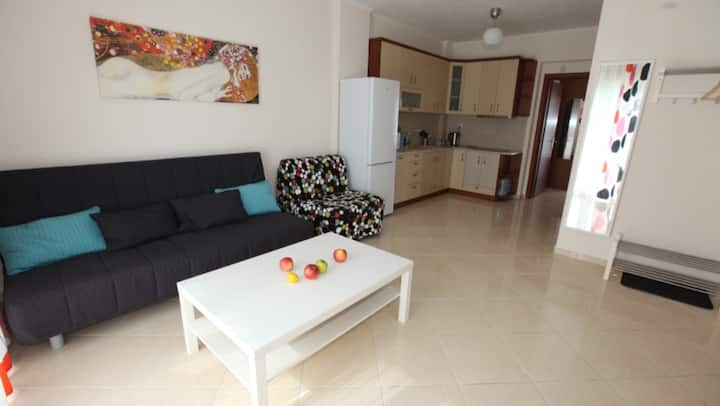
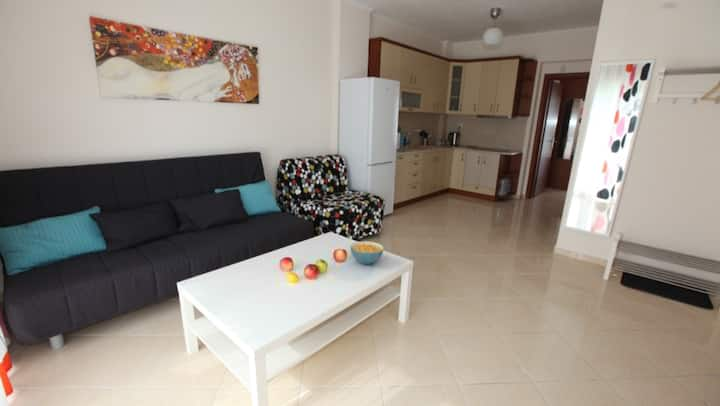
+ cereal bowl [349,240,385,265]
